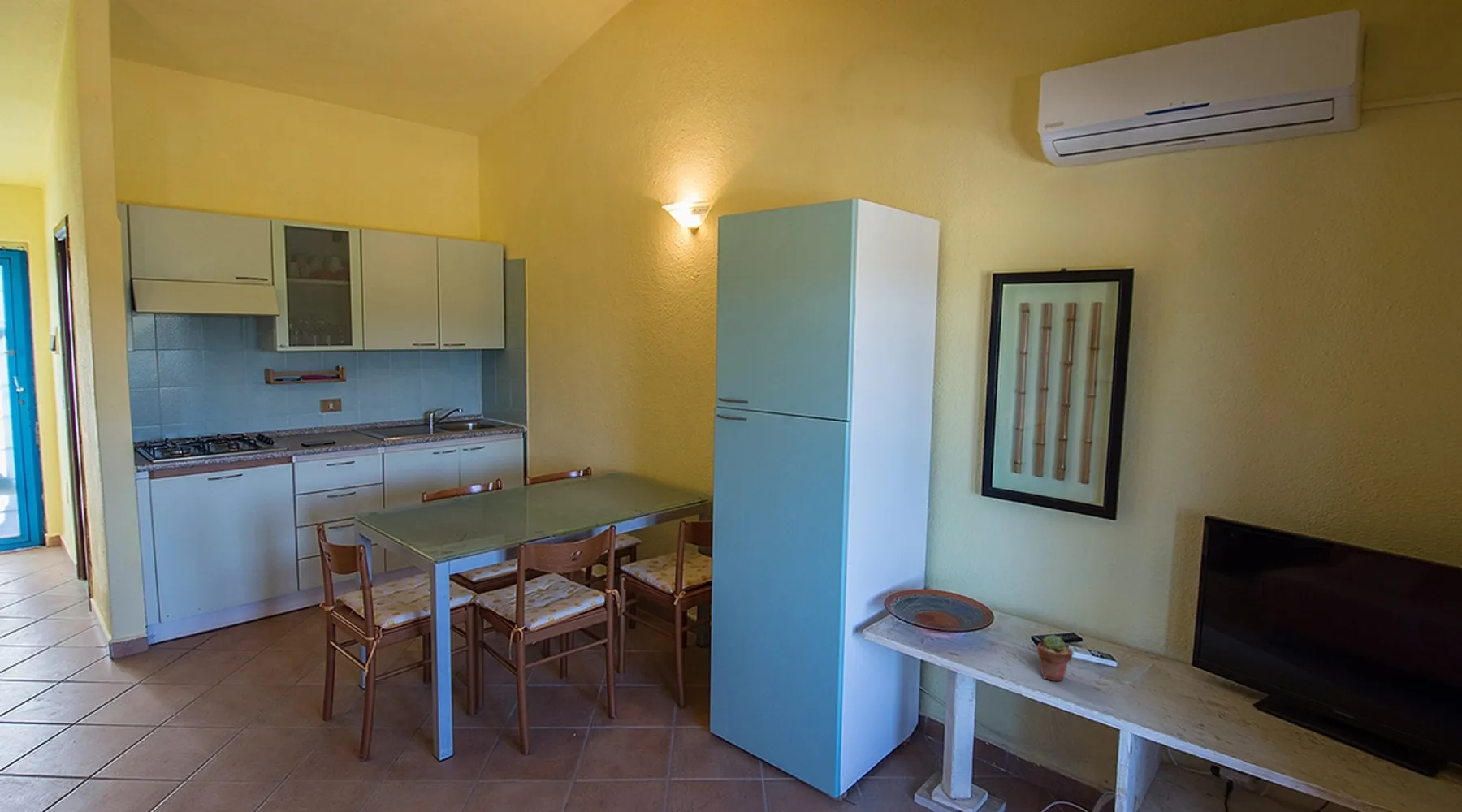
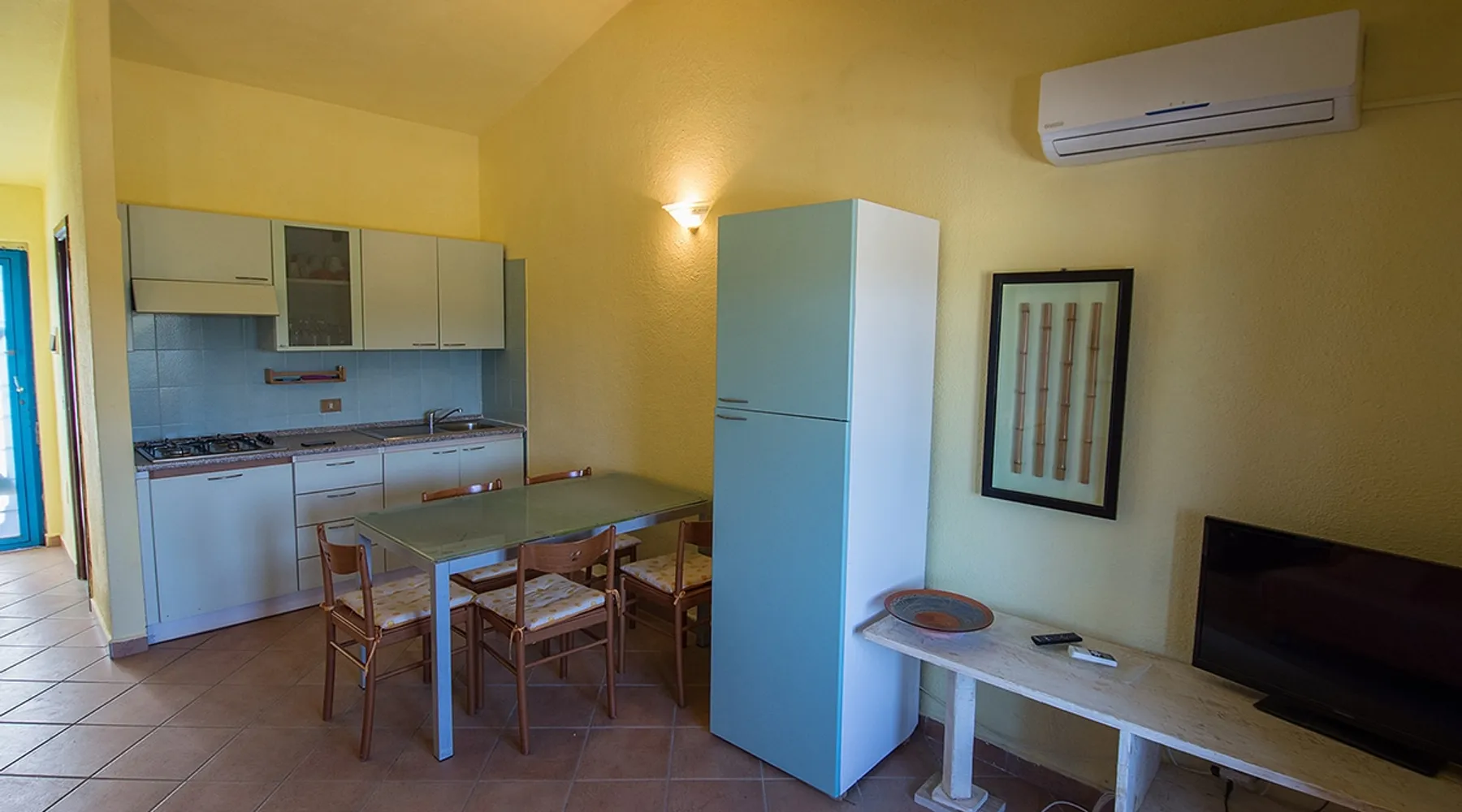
- potted succulent [1036,633,1074,682]
